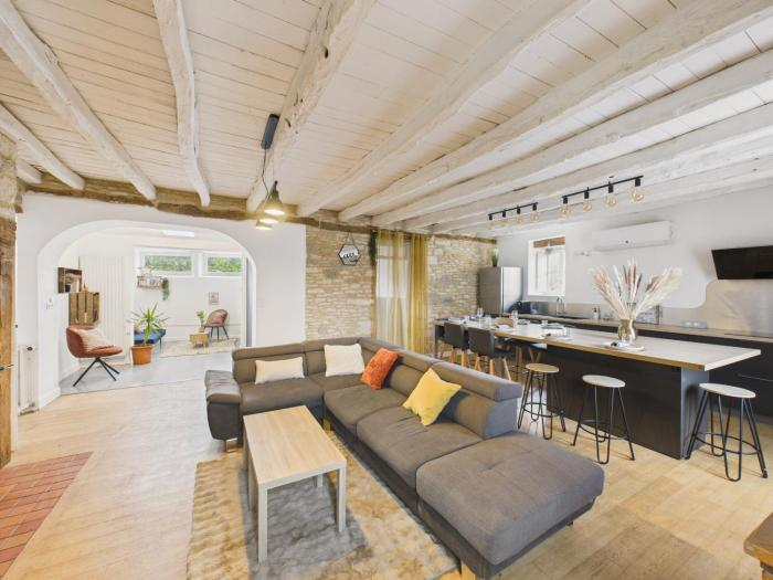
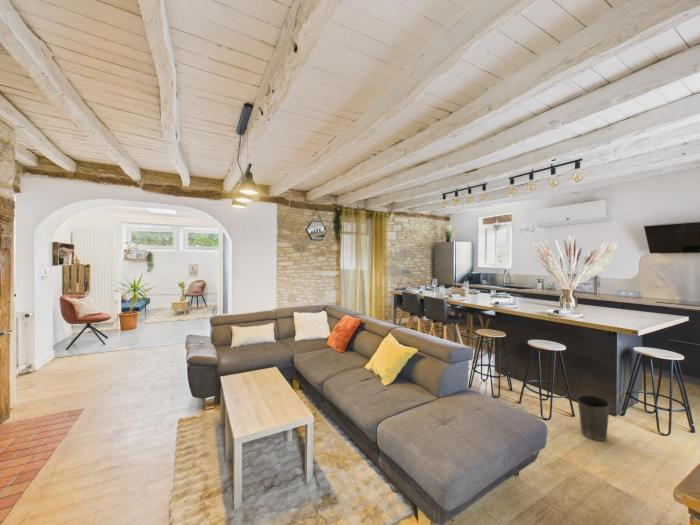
+ waste basket [576,394,611,442]
